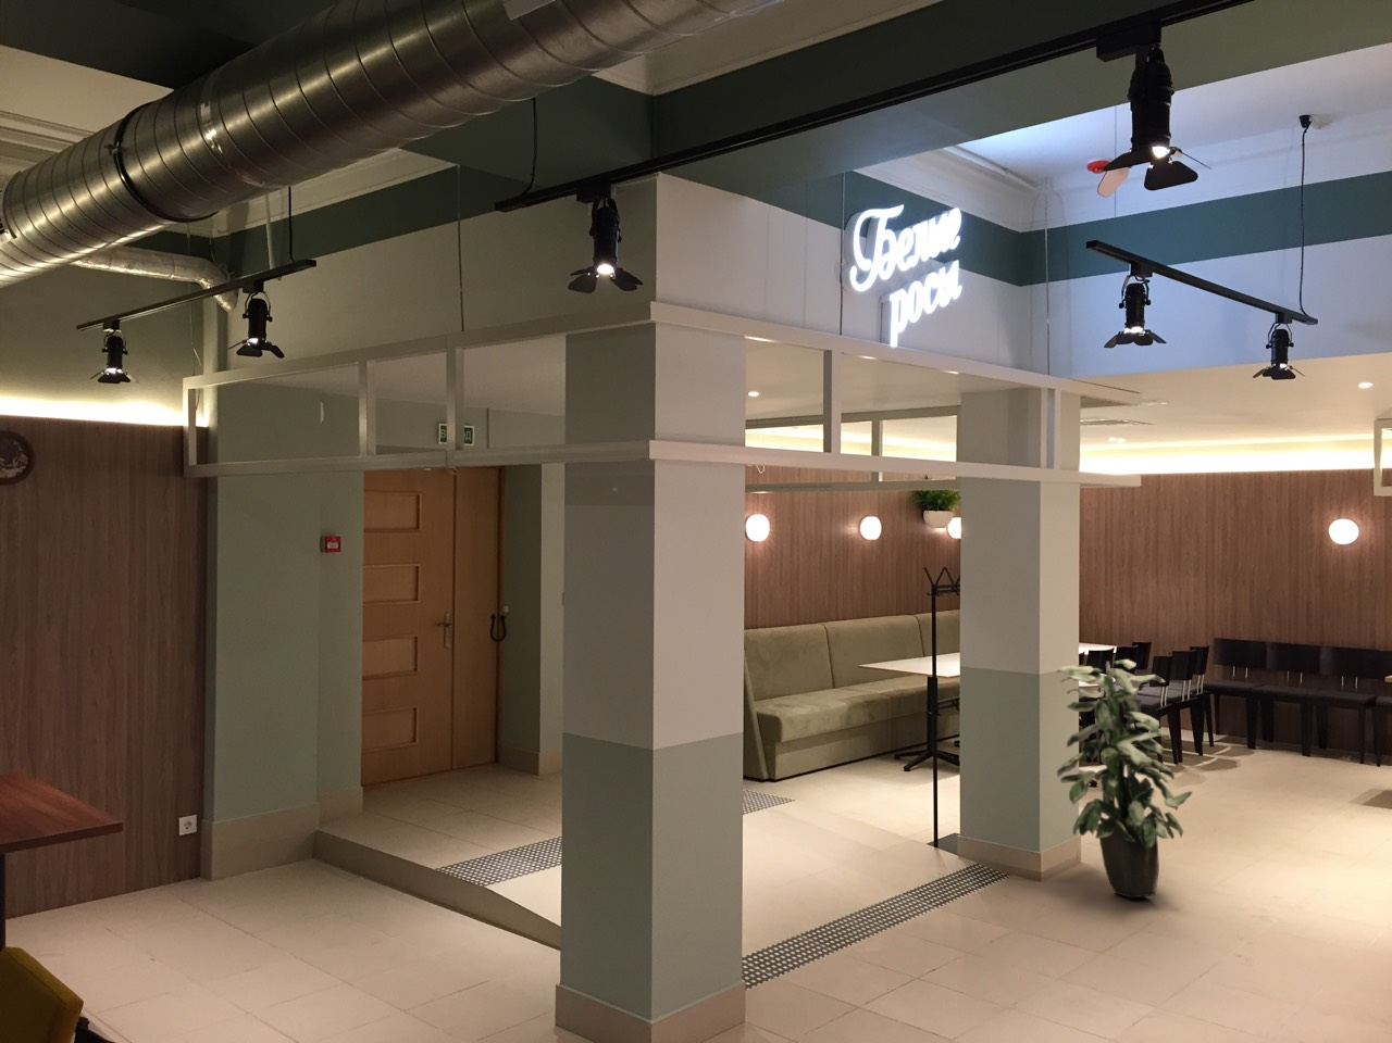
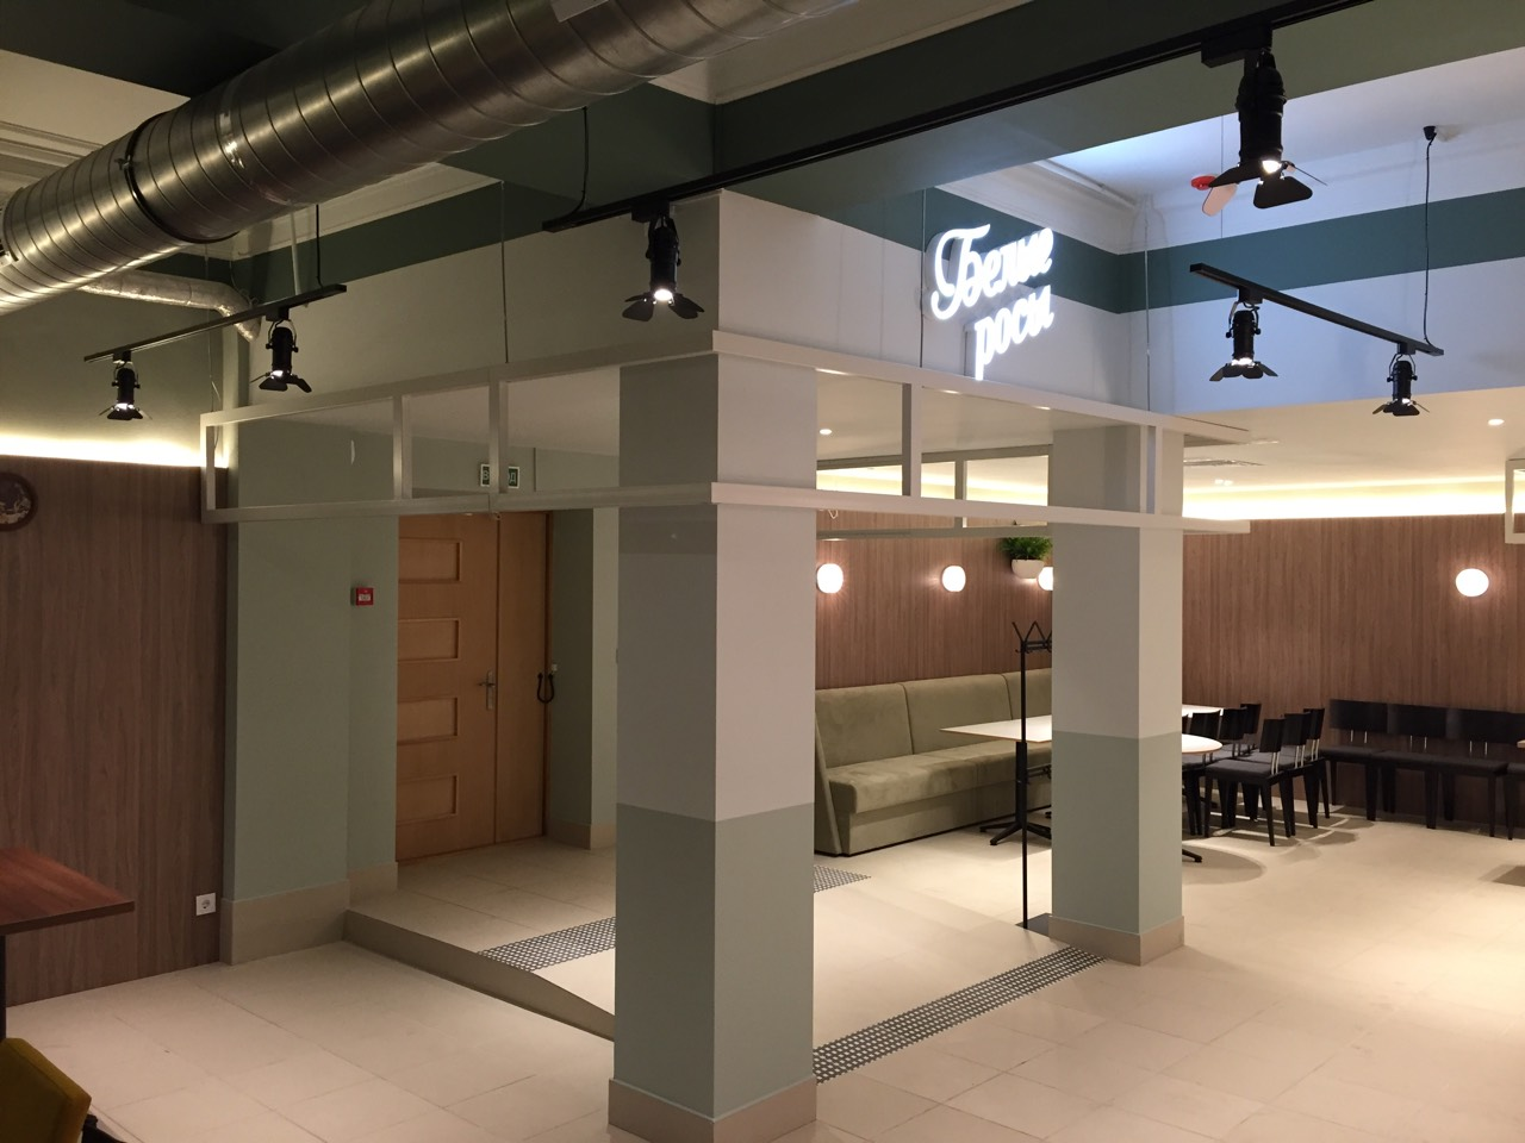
- indoor plant [1056,658,1194,898]
